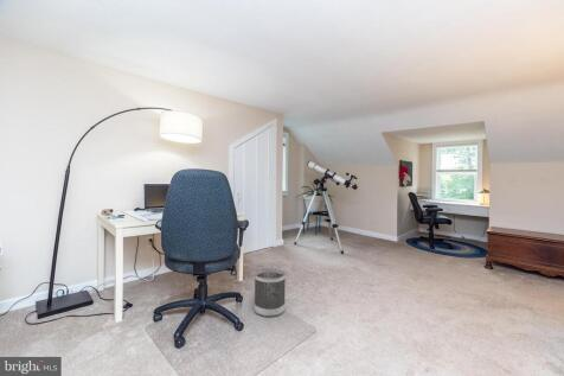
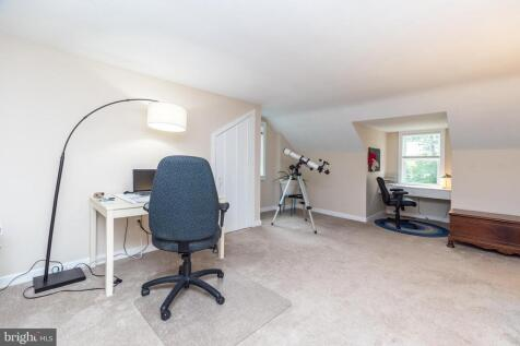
- wastebasket [252,268,287,318]
